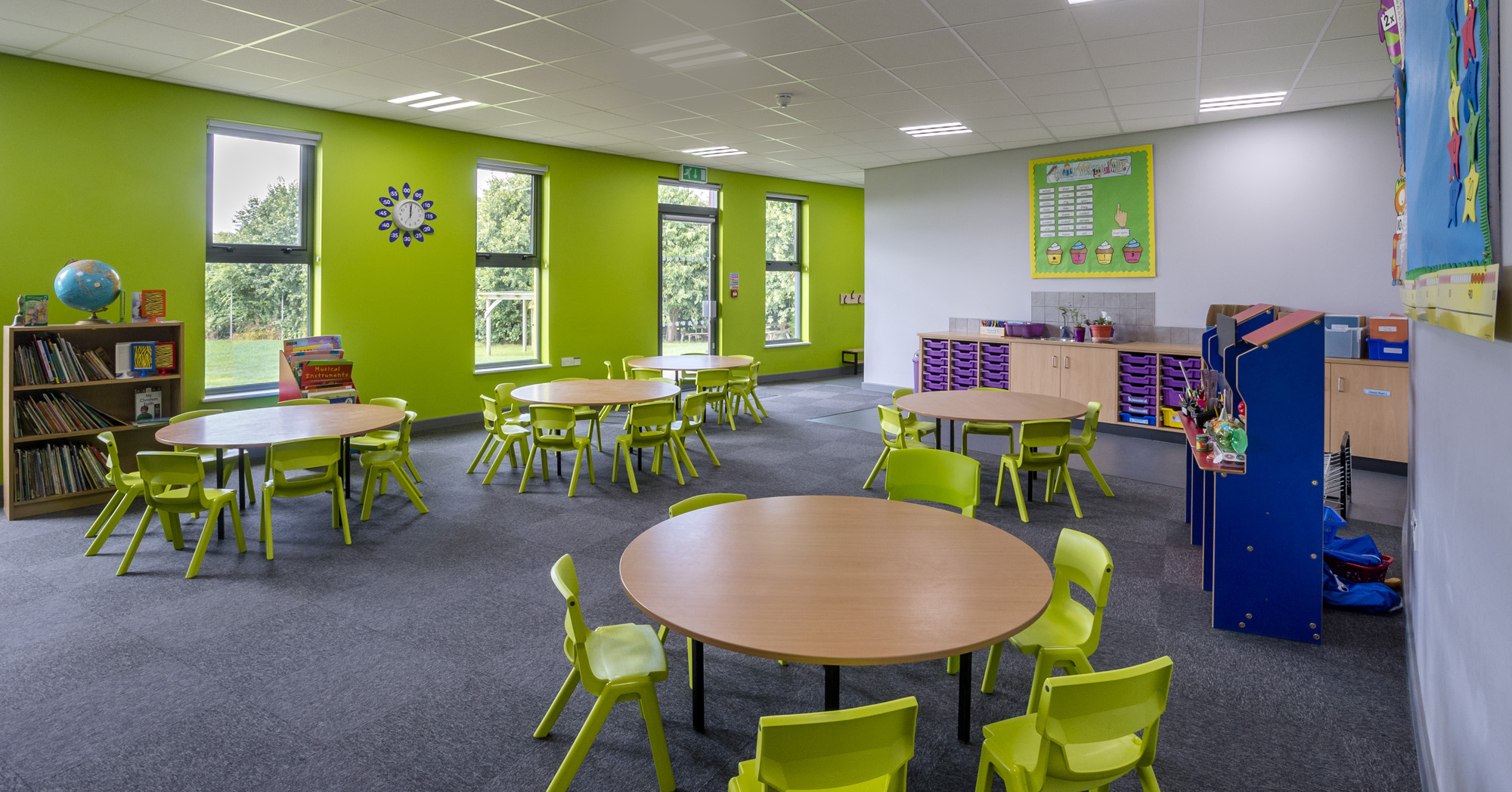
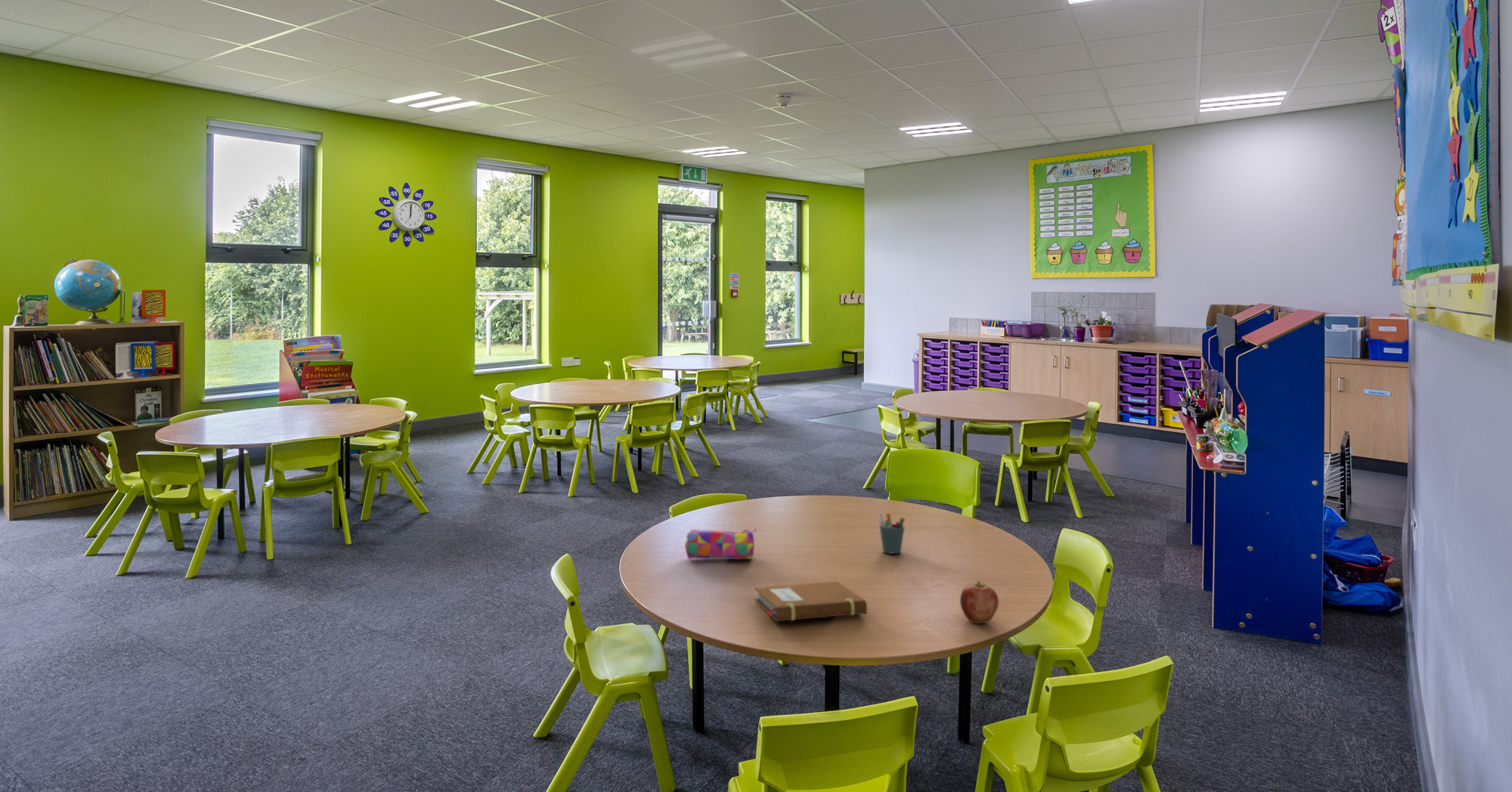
+ pen holder [878,512,906,555]
+ apple [959,580,999,624]
+ pencil case [684,528,757,560]
+ notebook [754,580,868,622]
